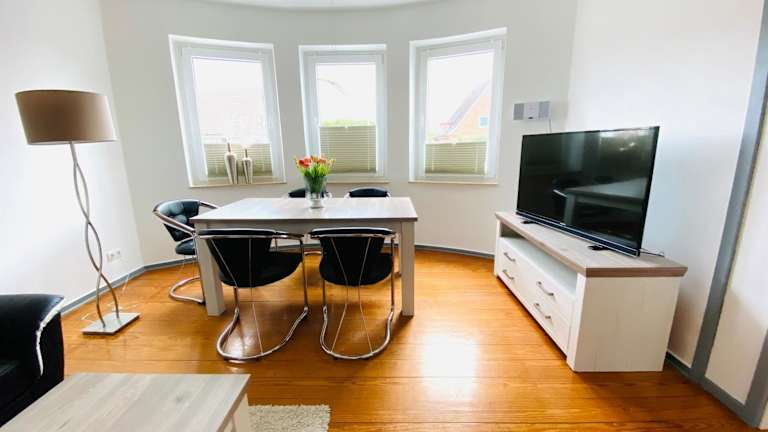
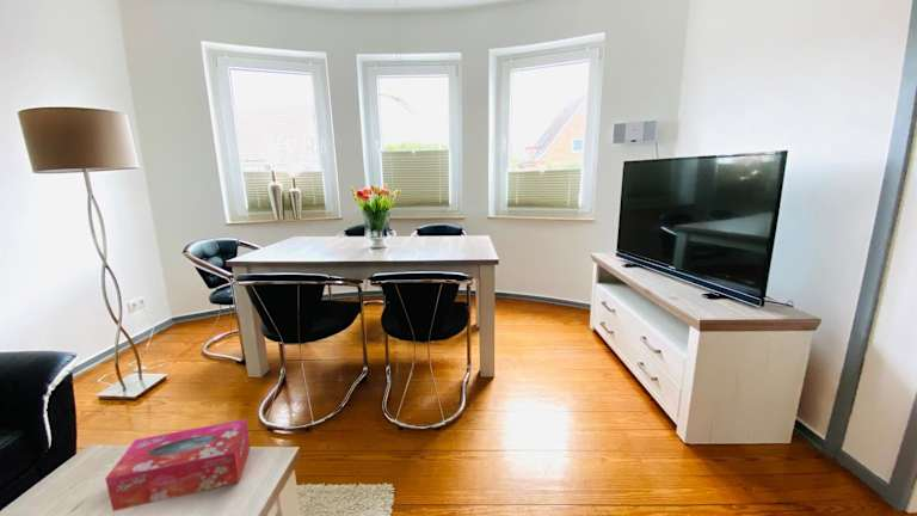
+ tissue box [104,418,252,512]
